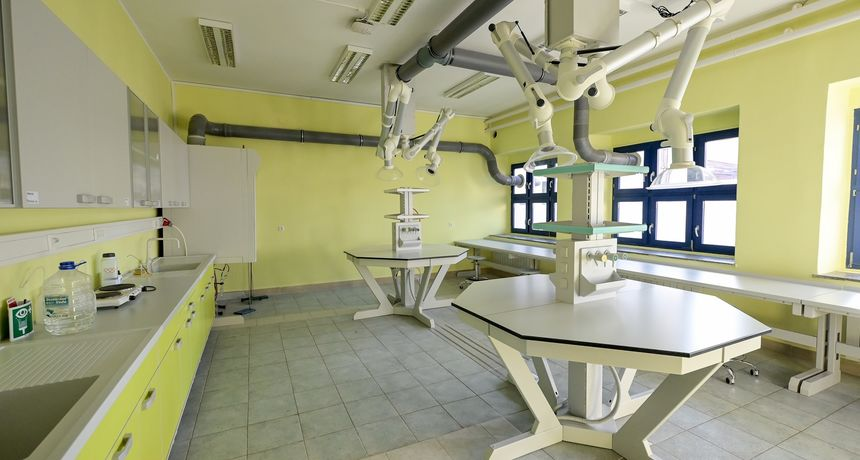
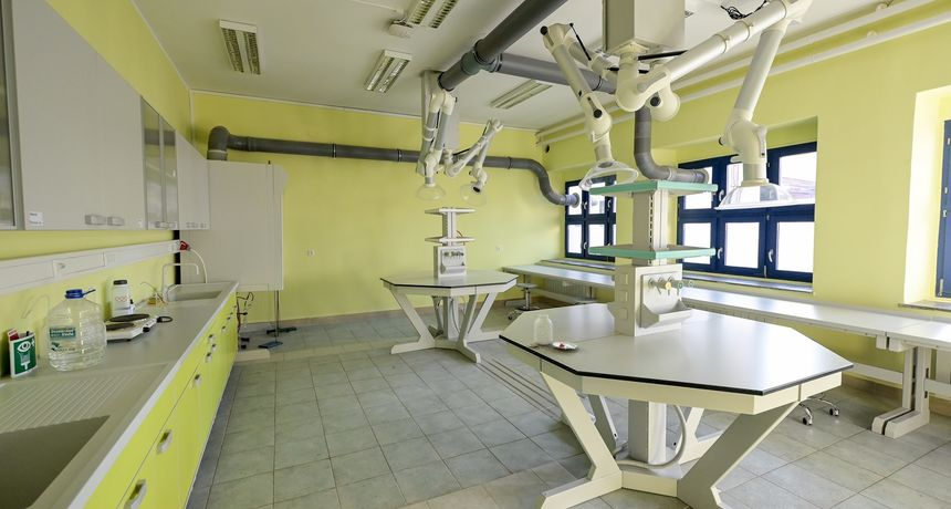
+ jar [526,313,578,350]
